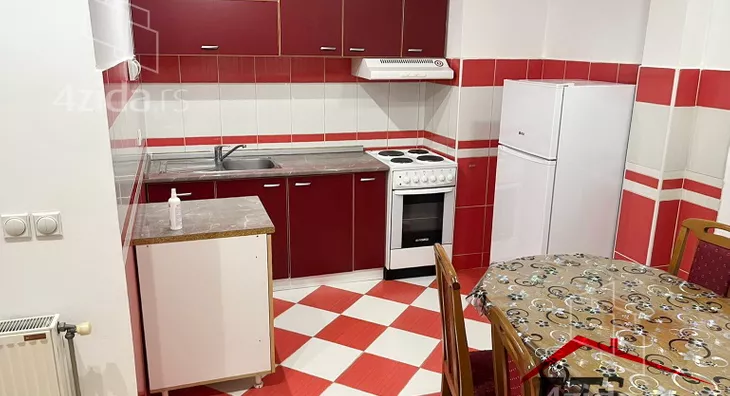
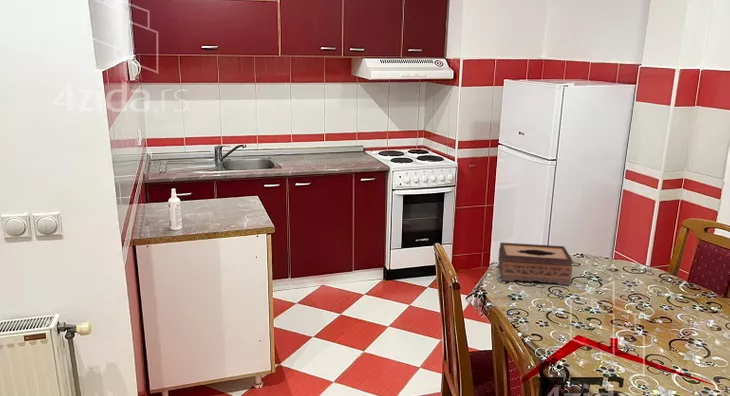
+ tissue box [497,241,574,286]
